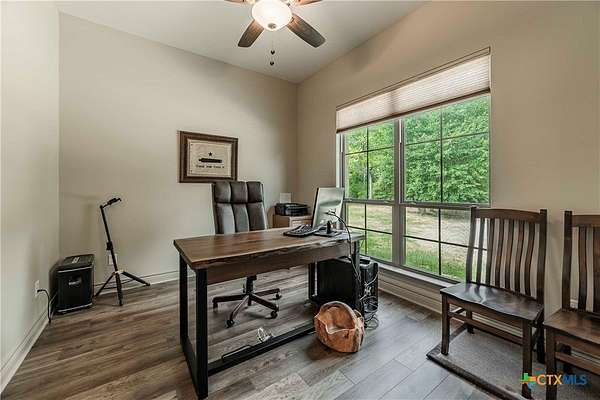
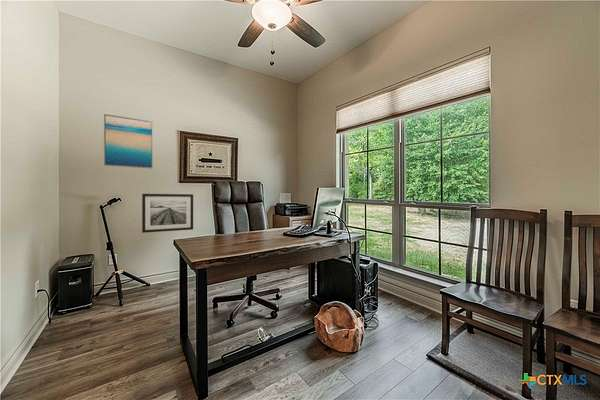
+ wall art [141,193,194,234]
+ wall art [103,113,154,170]
